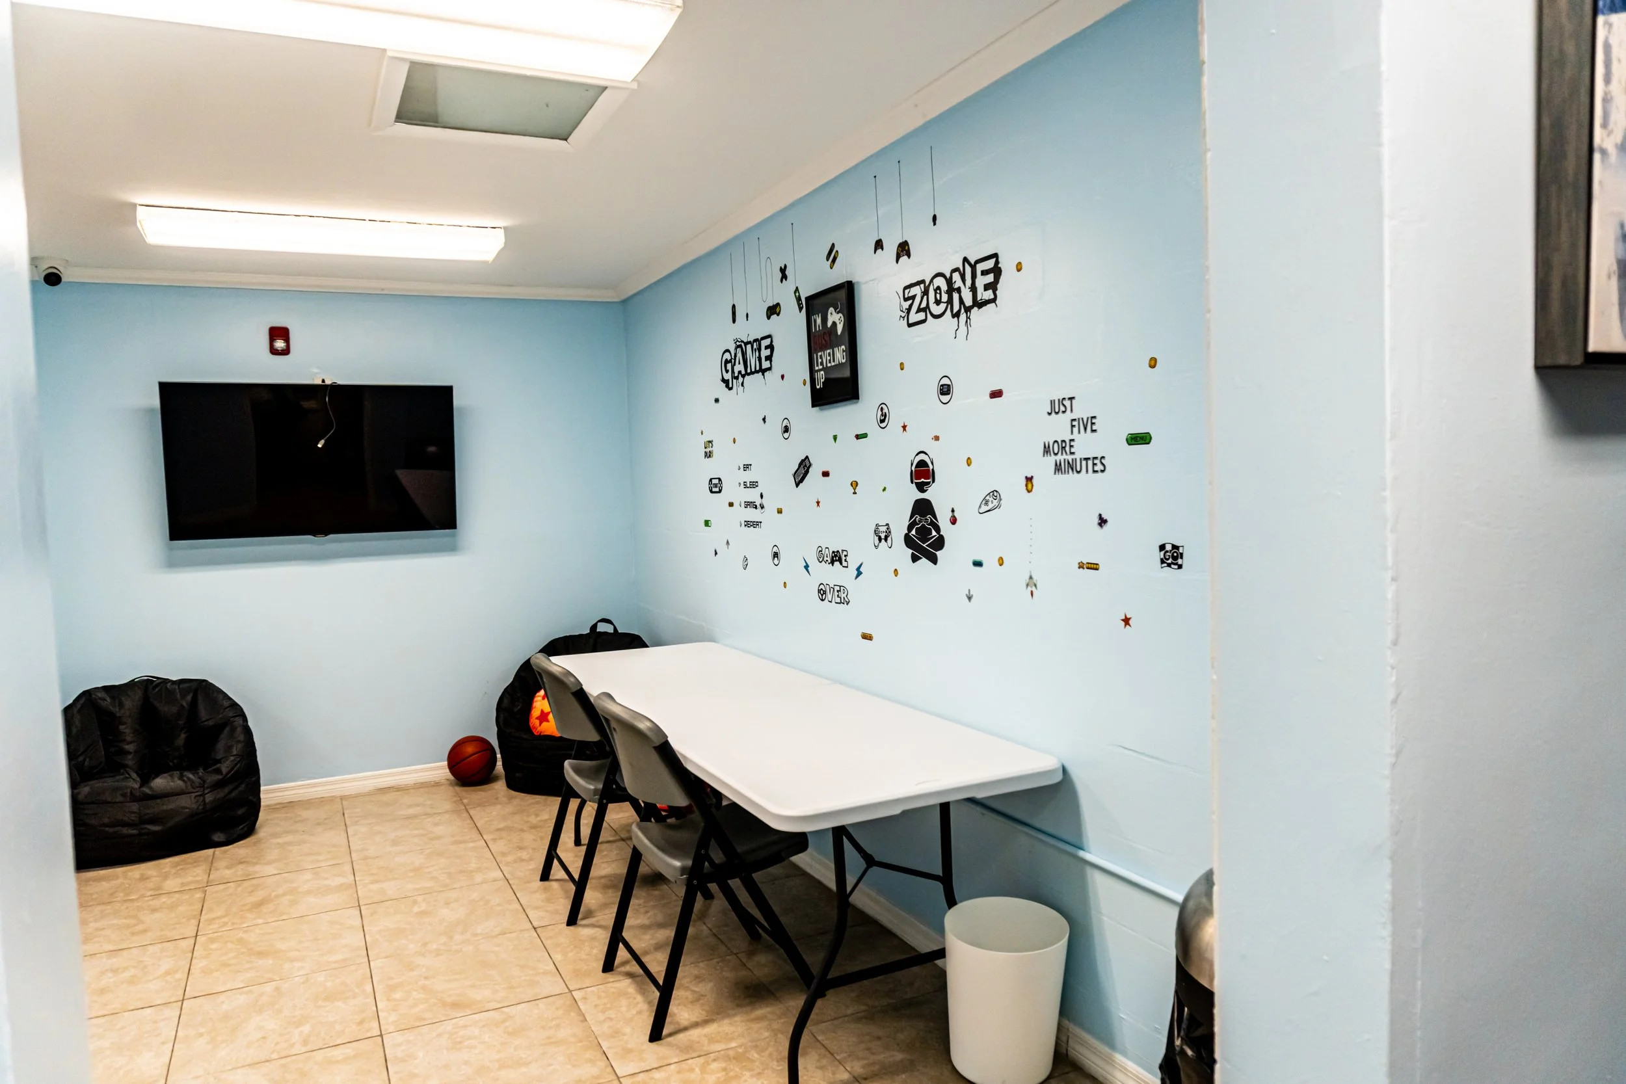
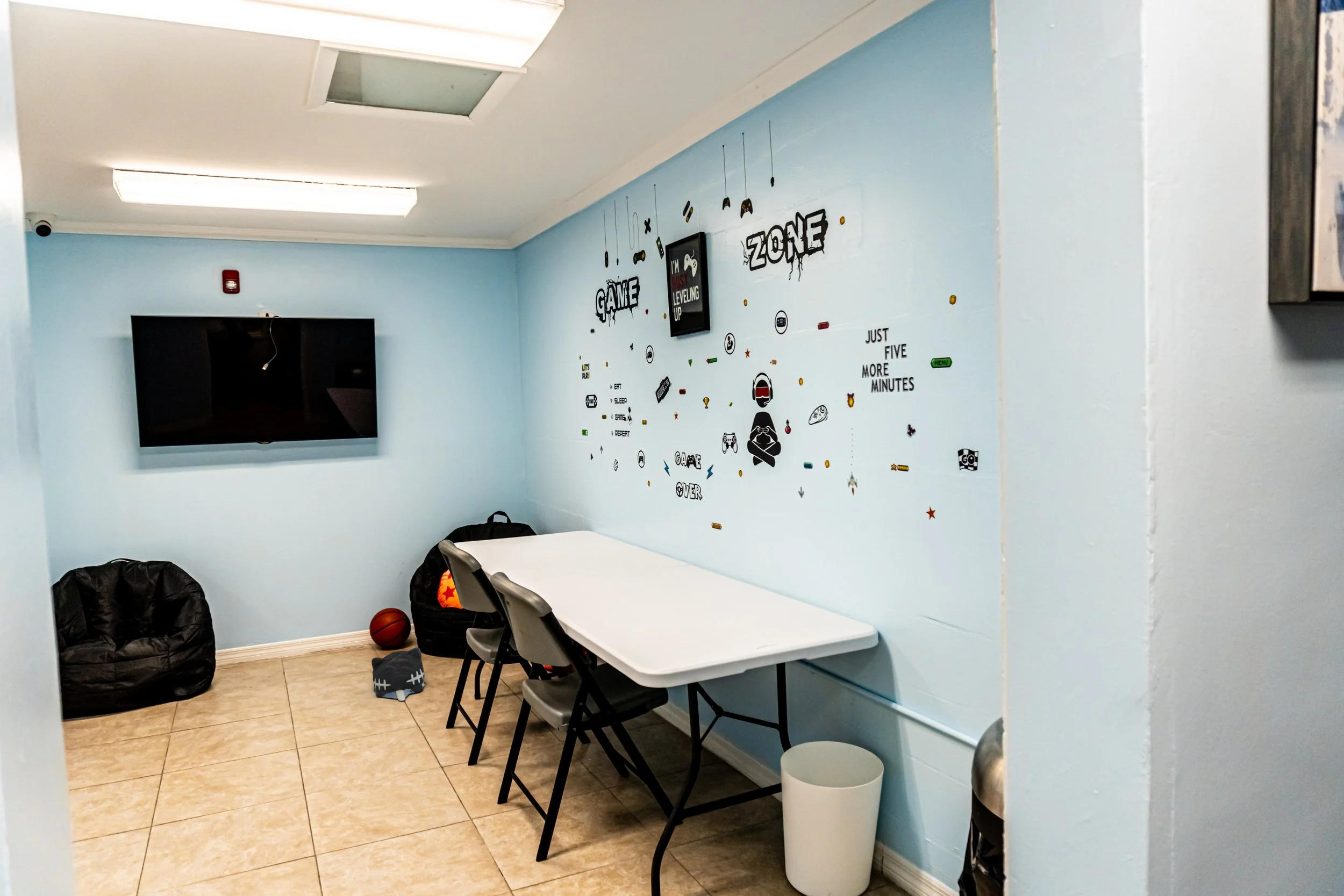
+ plush toy [371,647,425,701]
